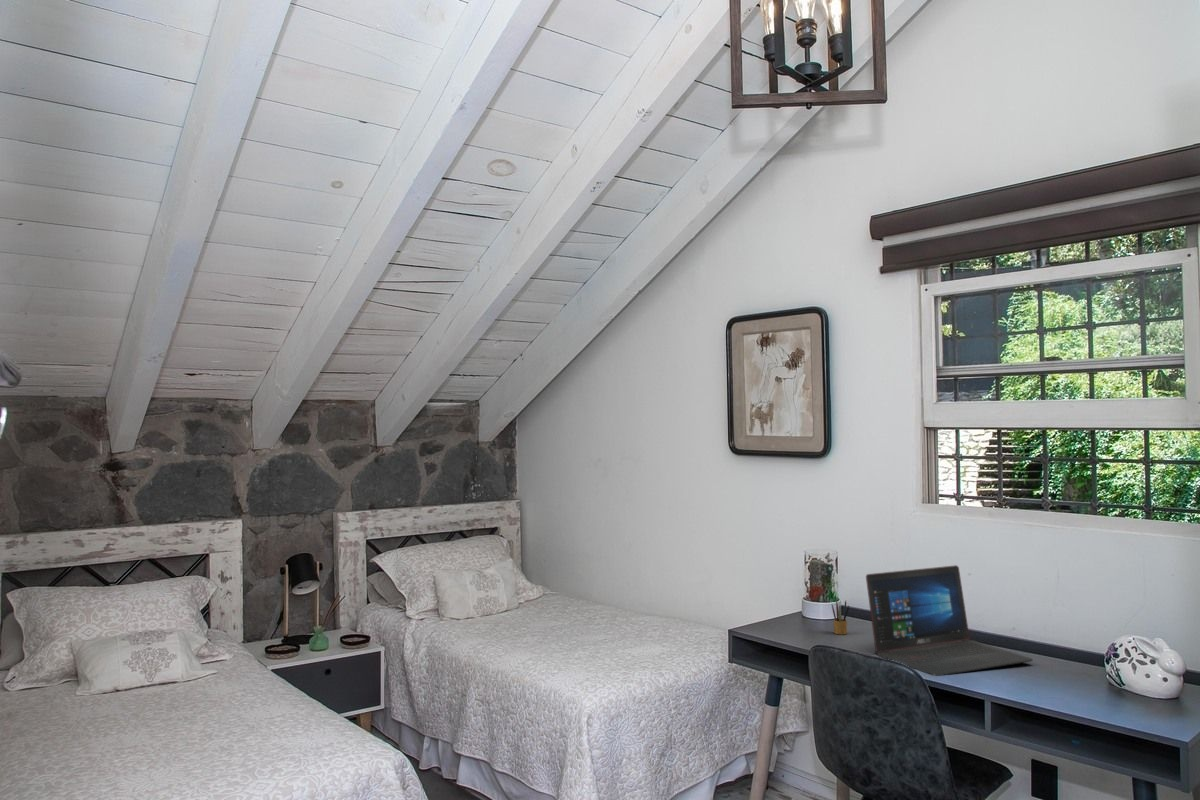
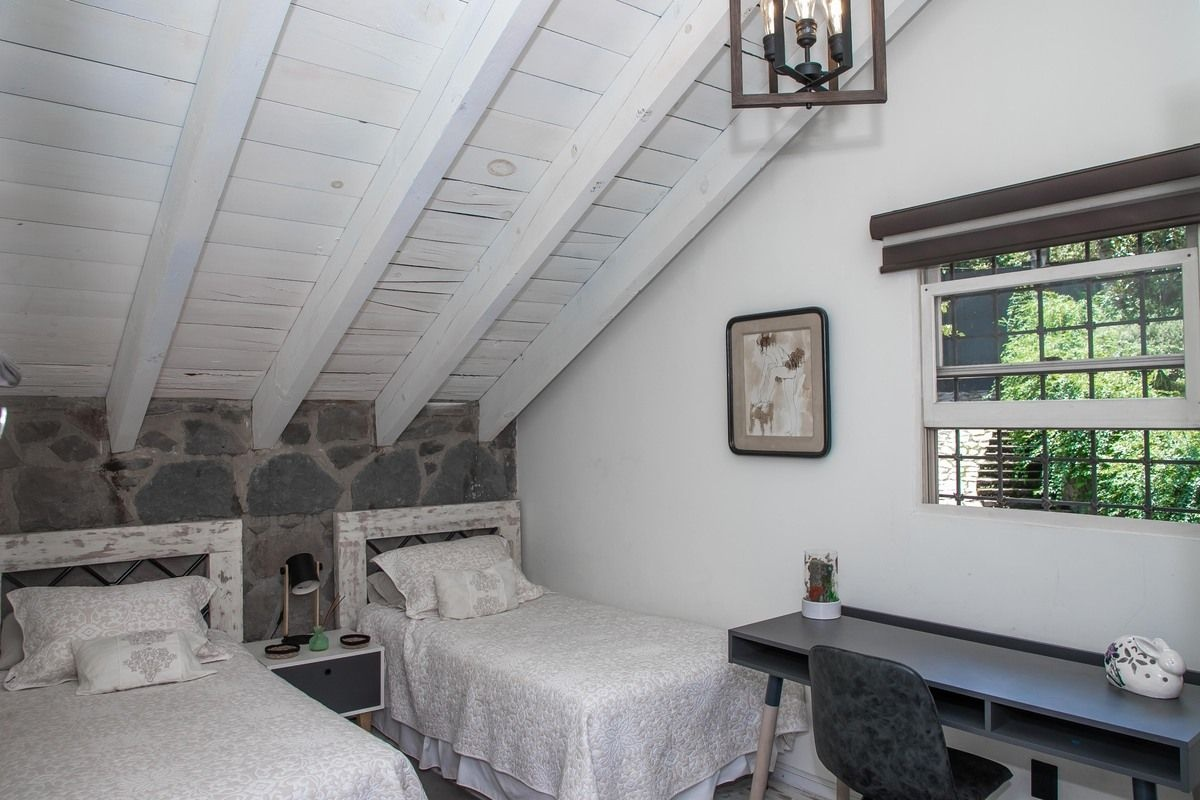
- pencil box [830,599,850,635]
- laptop [865,564,1034,677]
